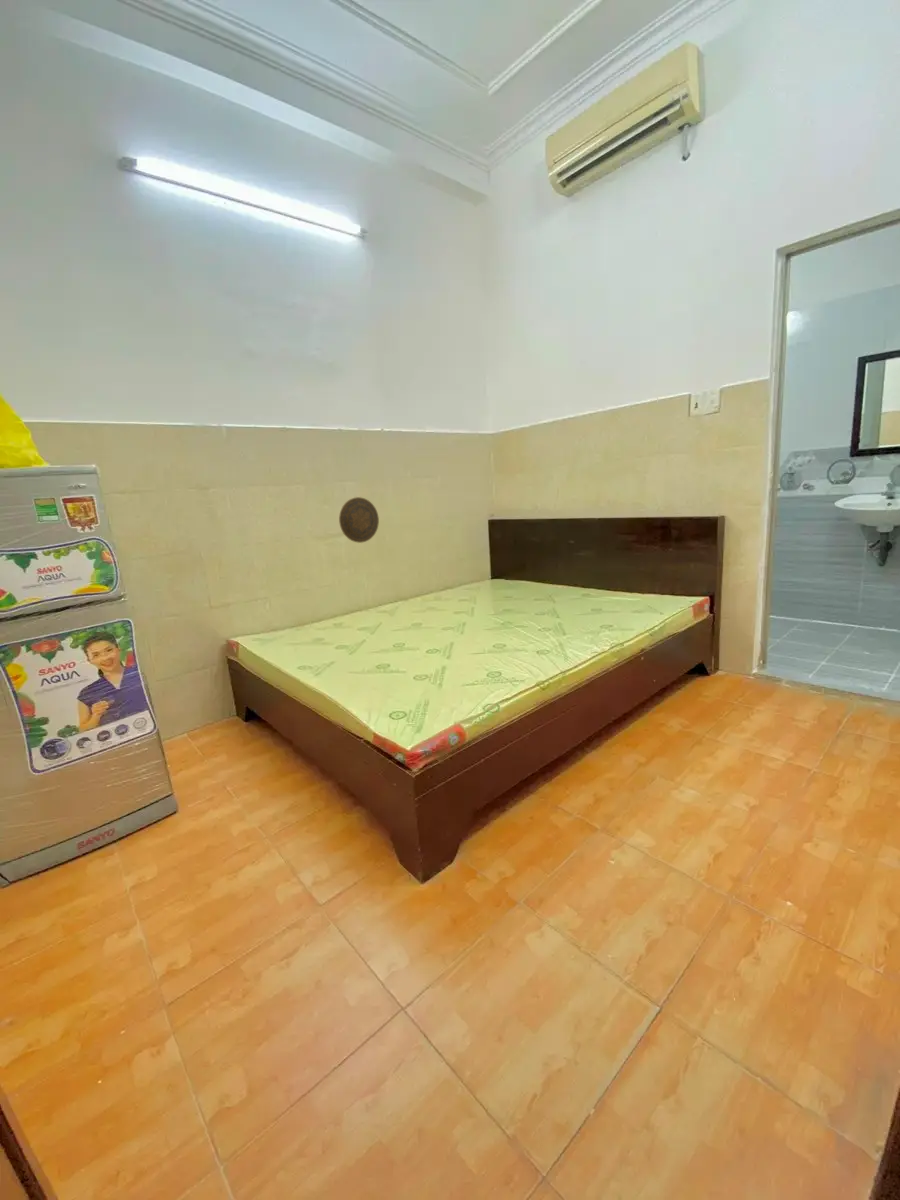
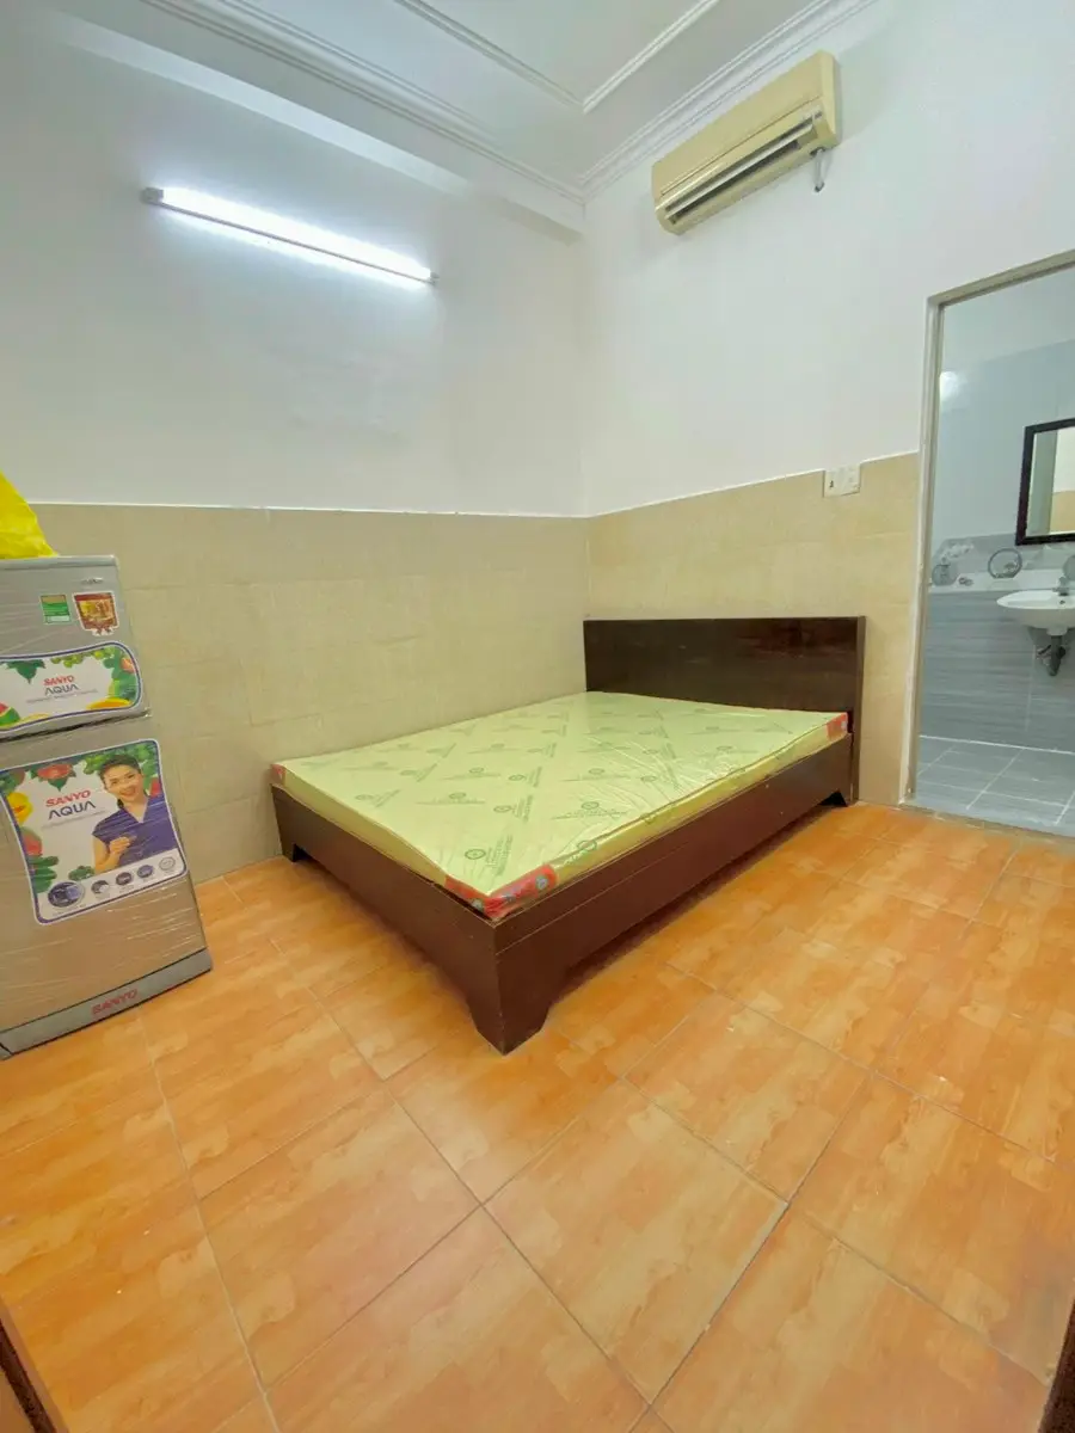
- decorative plate [338,496,380,544]
